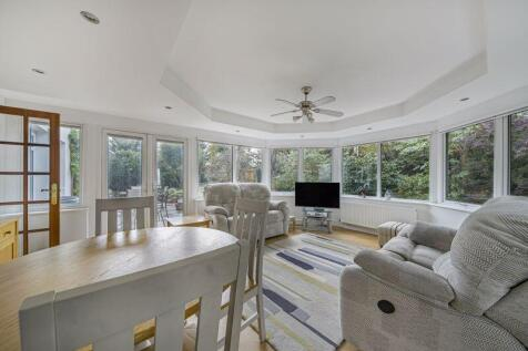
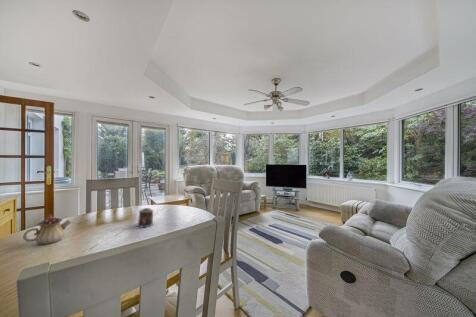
+ candle [136,207,154,229]
+ teapot [22,213,72,245]
